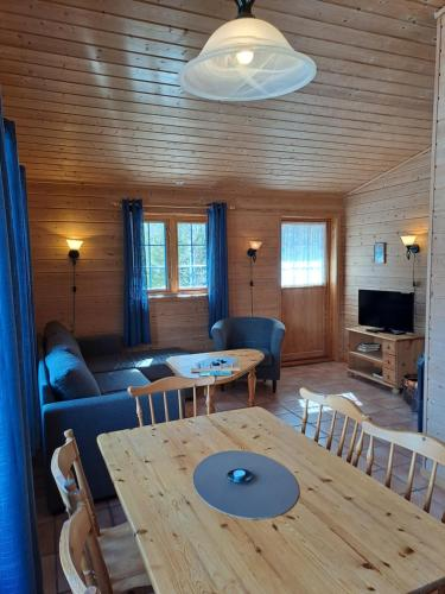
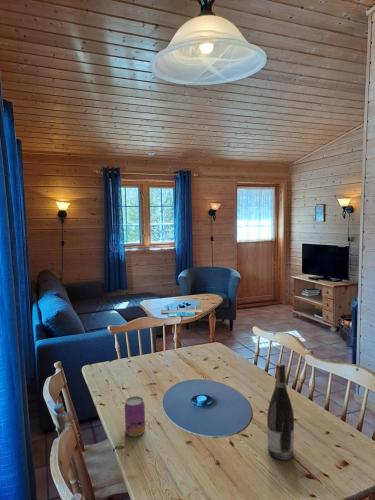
+ beverage can [124,395,146,438]
+ wine bottle [266,362,295,461]
